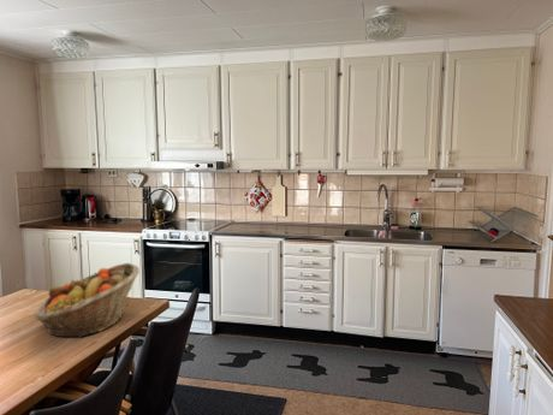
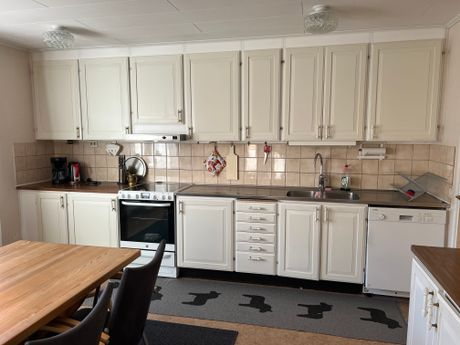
- fruit basket [34,262,141,339]
